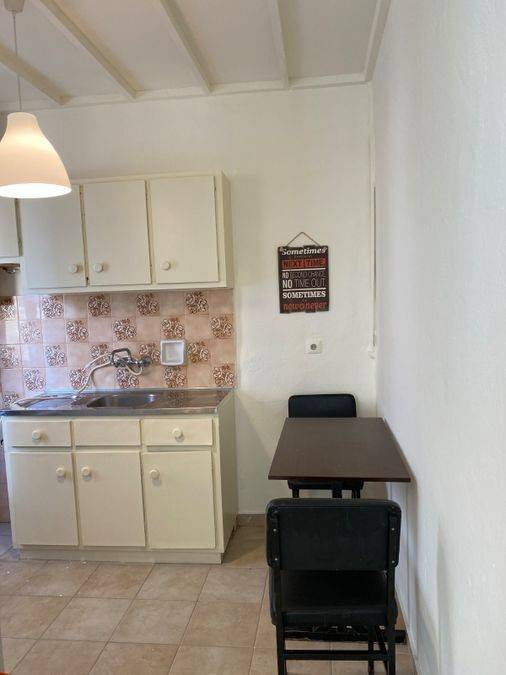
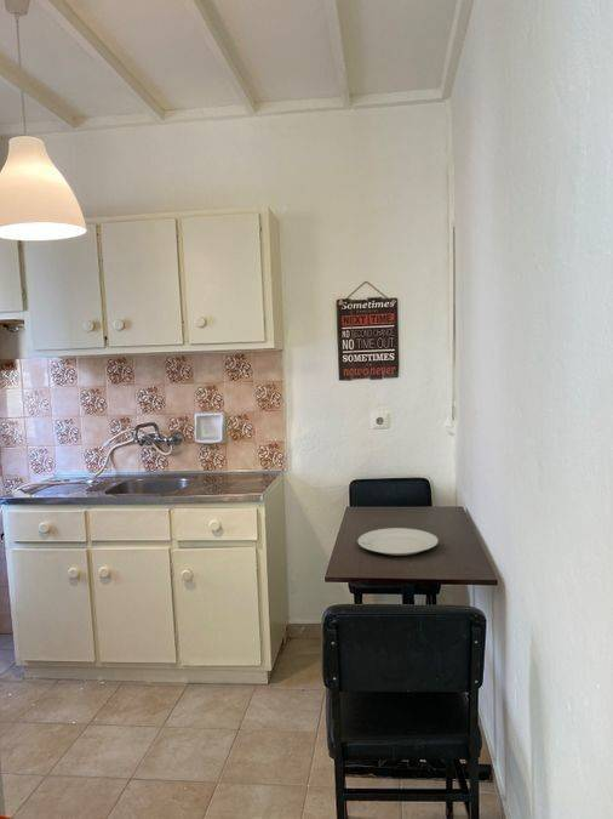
+ chinaware [356,527,440,557]
